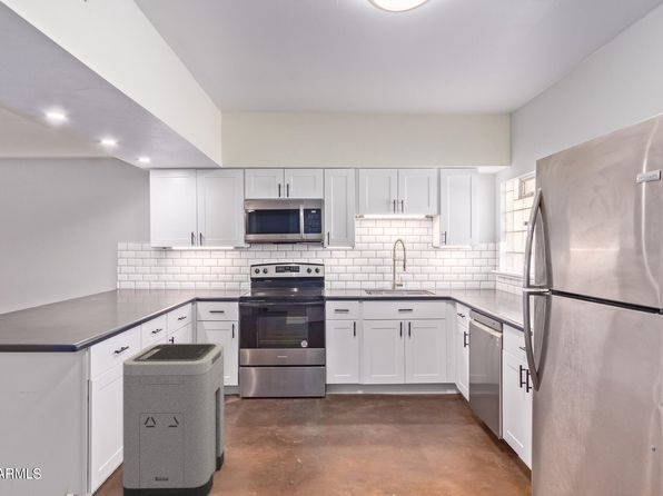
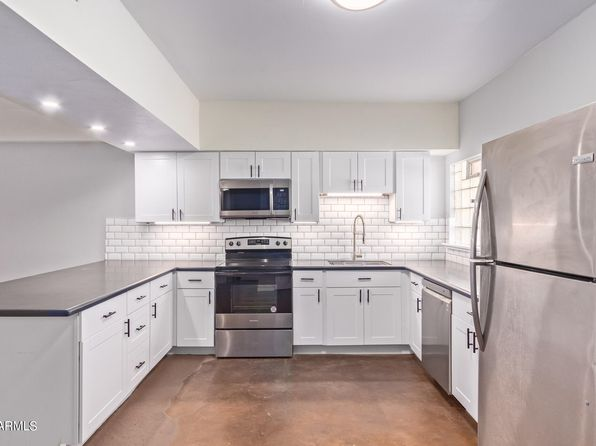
- trash can [122,343,225,496]
